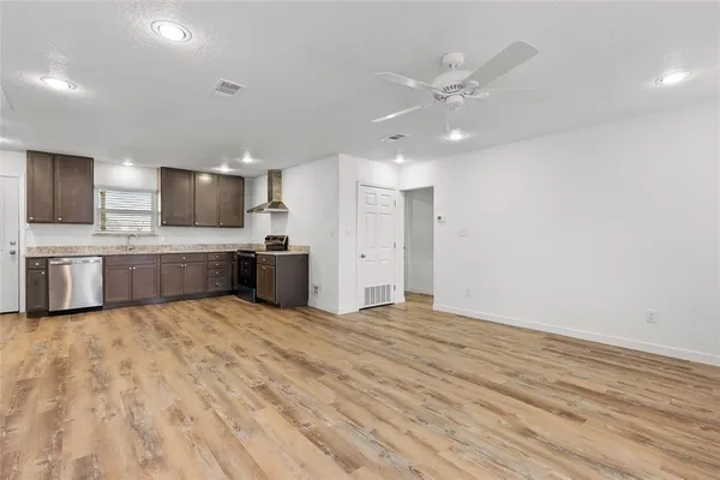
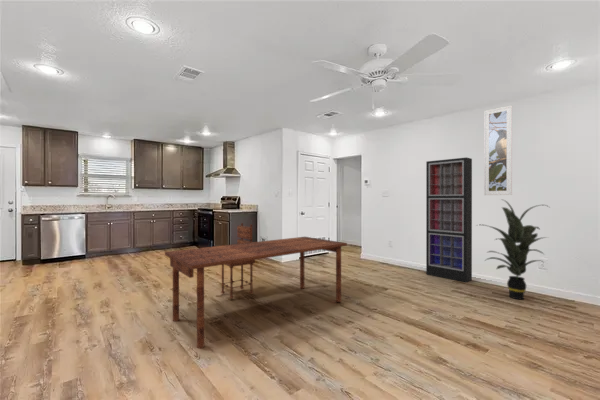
+ storage cabinet [425,156,473,283]
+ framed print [483,104,513,196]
+ dining table [164,222,348,349]
+ indoor plant [474,198,550,300]
